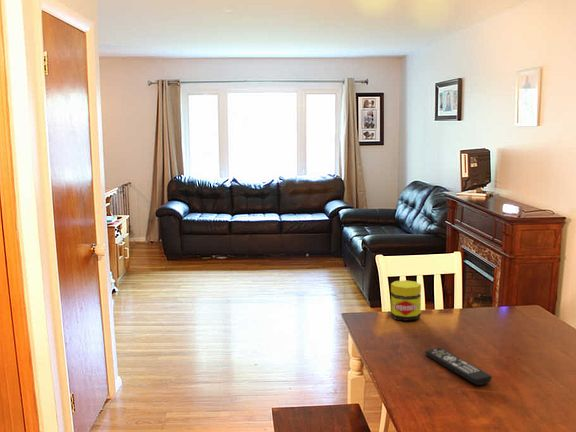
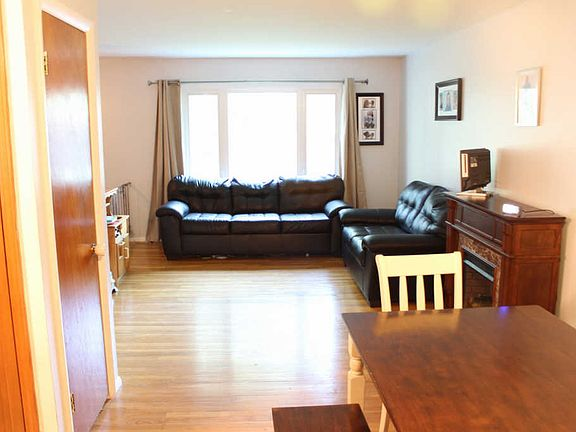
- jar [390,279,422,322]
- remote control [424,347,493,386]
